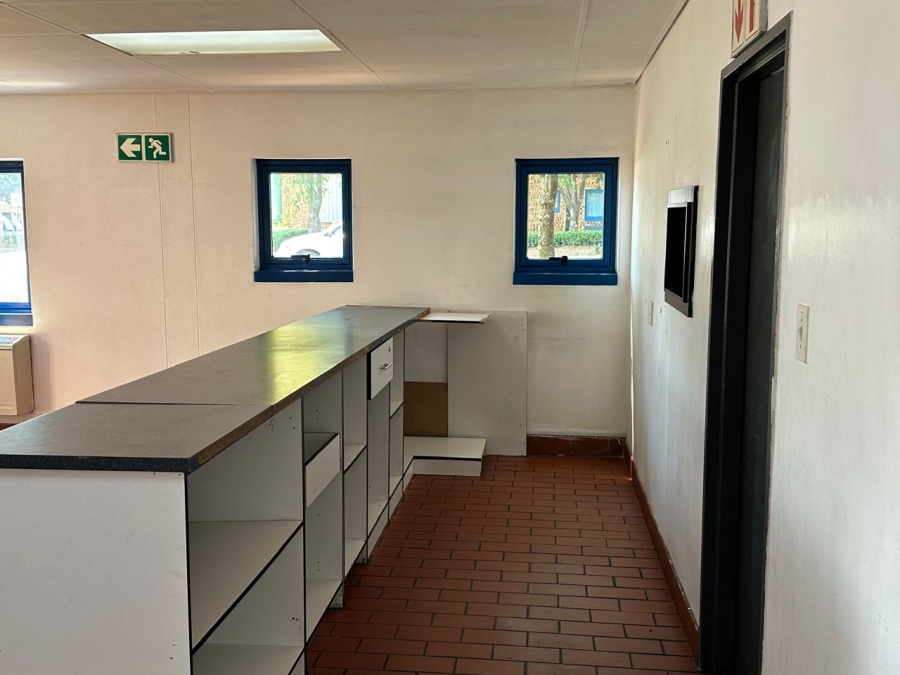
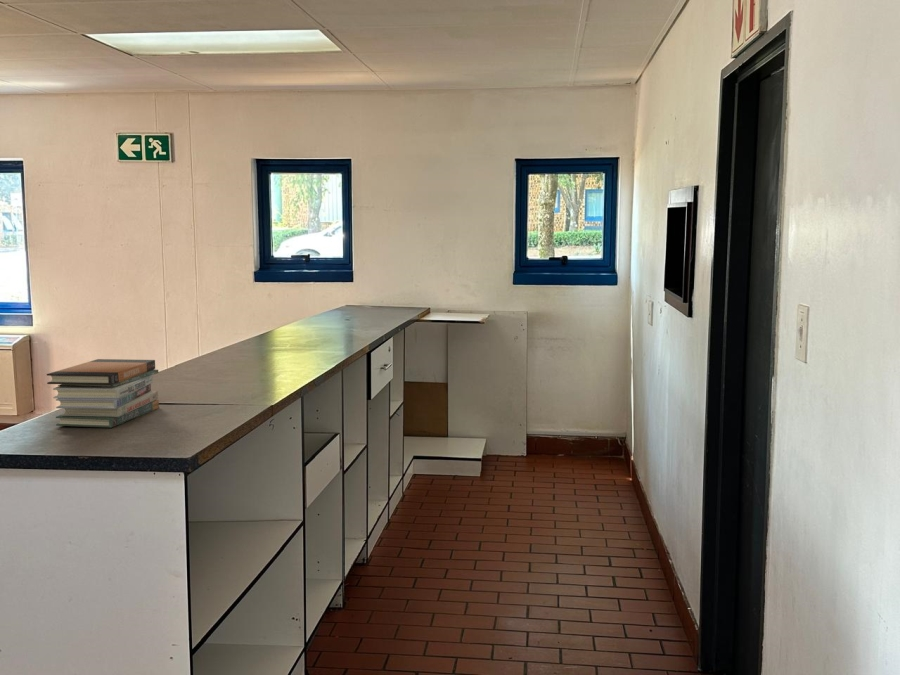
+ book stack [46,358,160,429]
